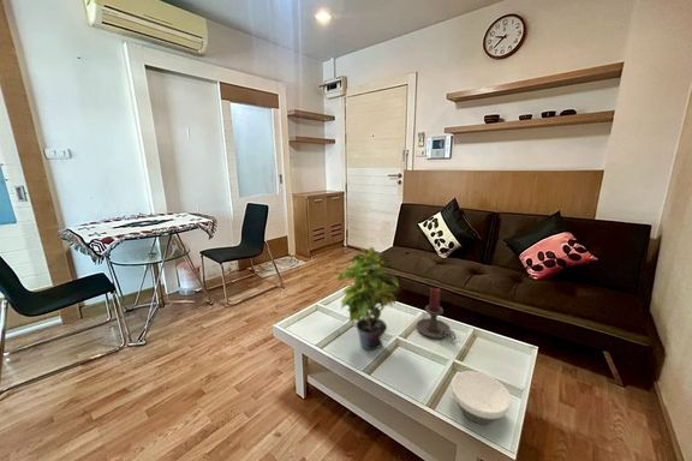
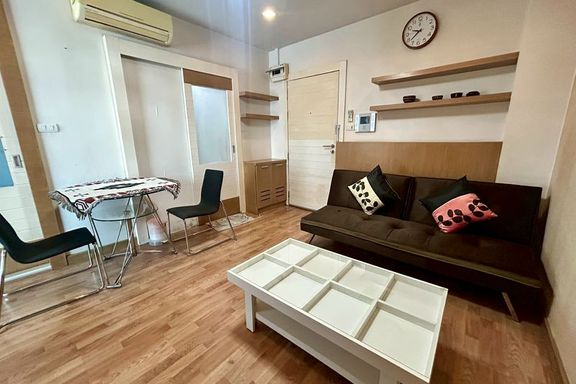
- candle holder [416,287,457,341]
- potted plant [333,246,400,352]
- bowl [451,370,512,426]
